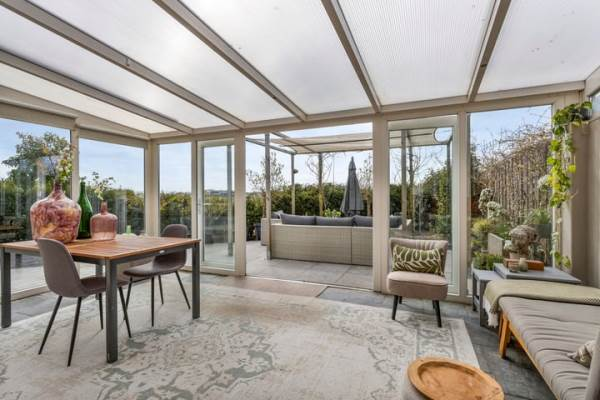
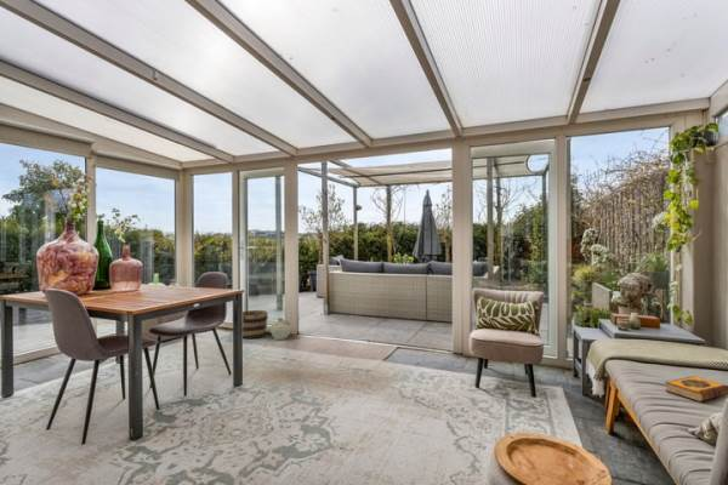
+ bucket [241,309,269,340]
+ hardback book [664,375,728,403]
+ ceramic jug [269,316,292,341]
